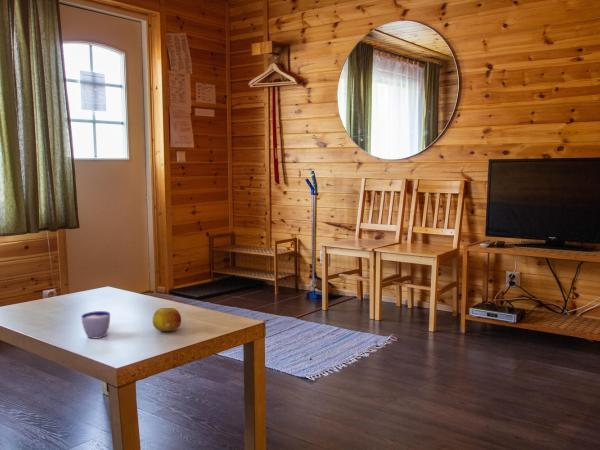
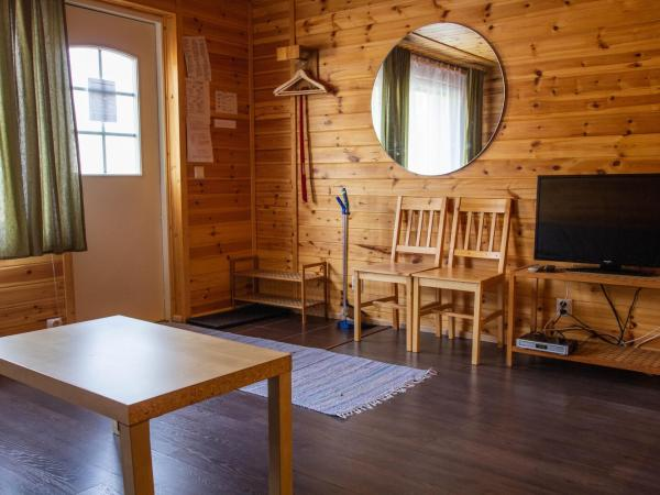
- fruit [152,307,182,332]
- cup [80,310,111,339]
